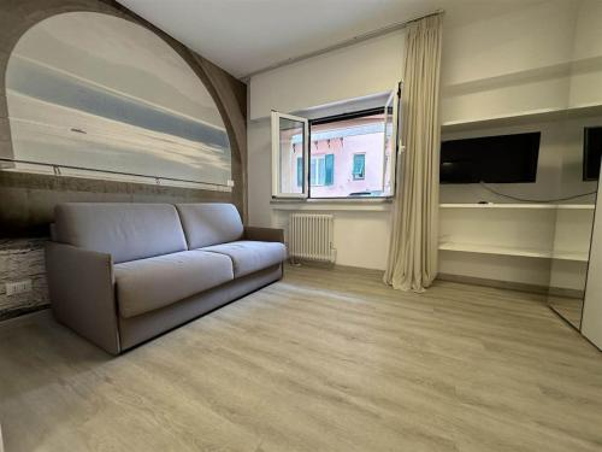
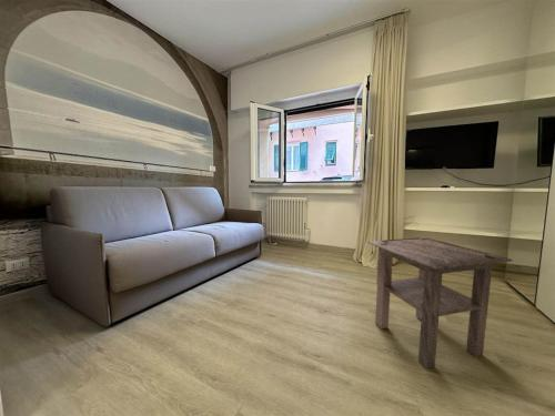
+ side table [366,236,514,369]
